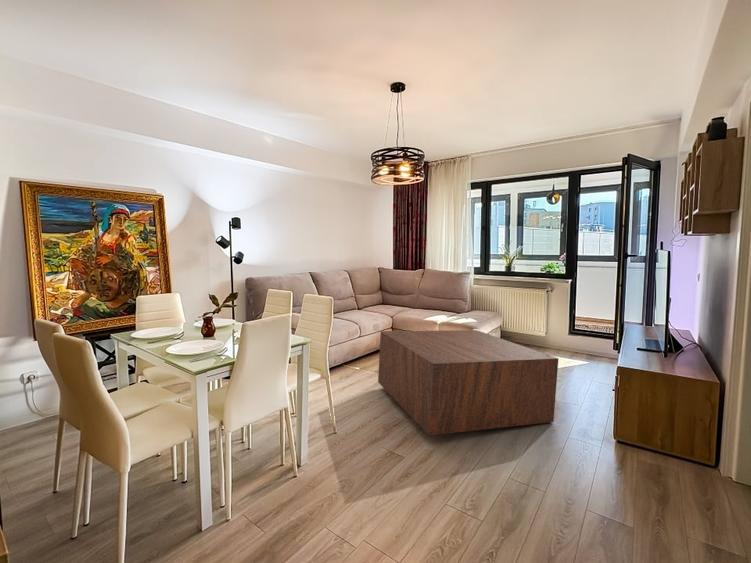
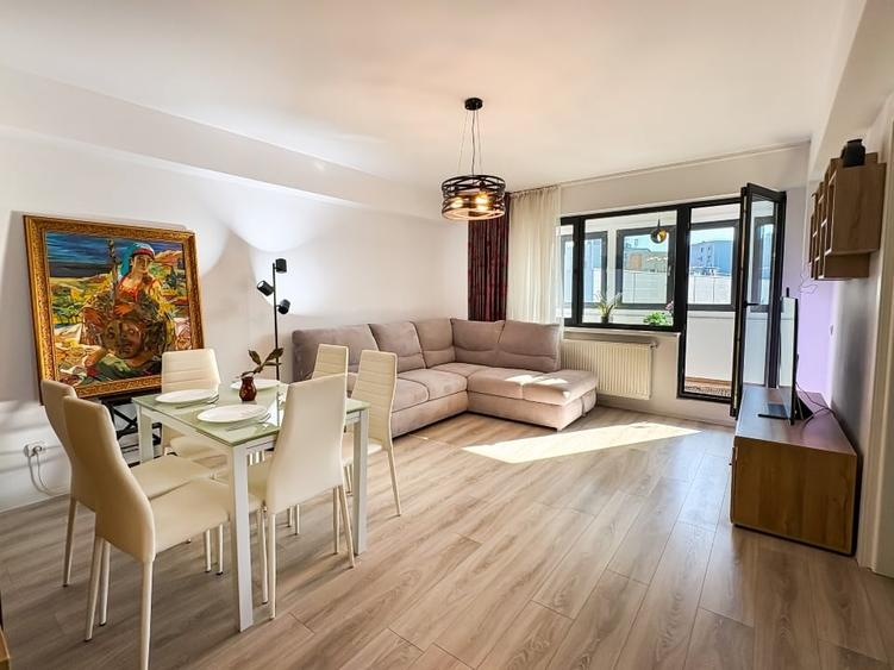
- coffee table [377,329,559,436]
